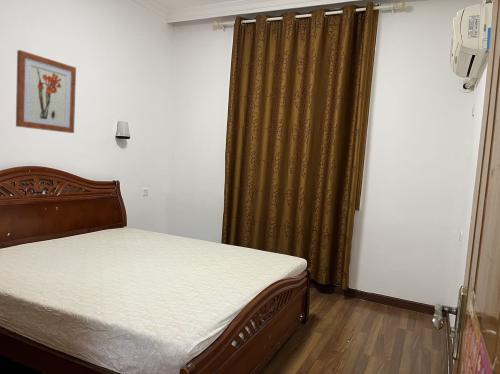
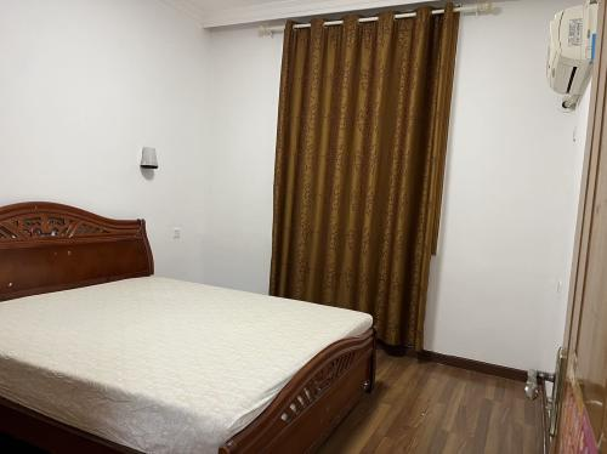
- wall art [15,49,77,134]
